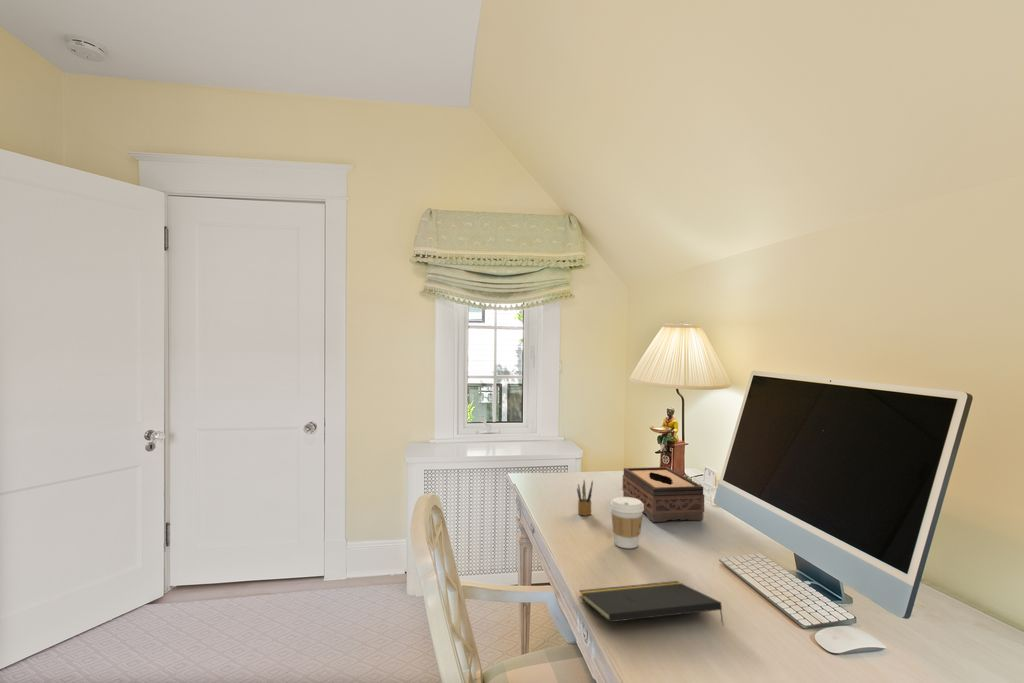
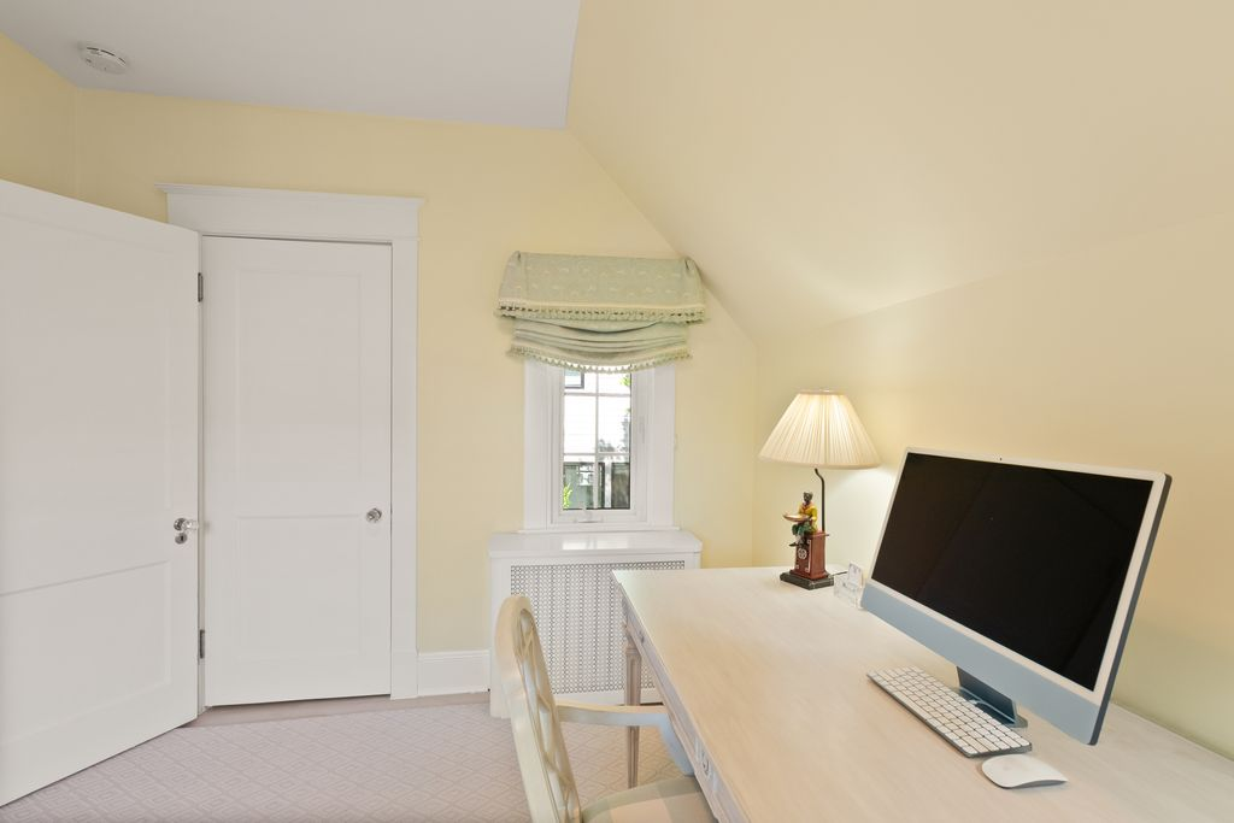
- tissue box [622,466,705,523]
- pencil box [576,479,594,516]
- coffee cup [609,496,644,549]
- notepad [578,580,725,626]
